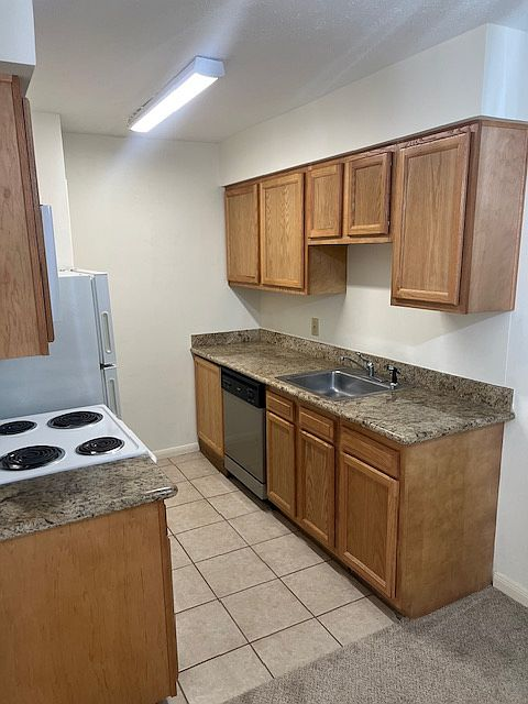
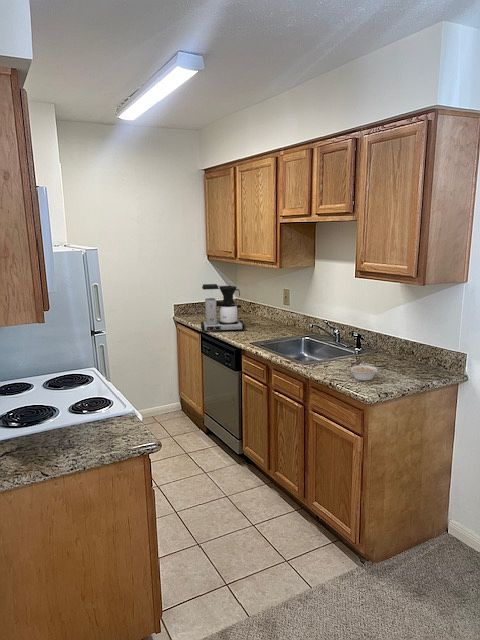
+ coffee maker [200,283,246,333]
+ legume [350,364,384,382]
